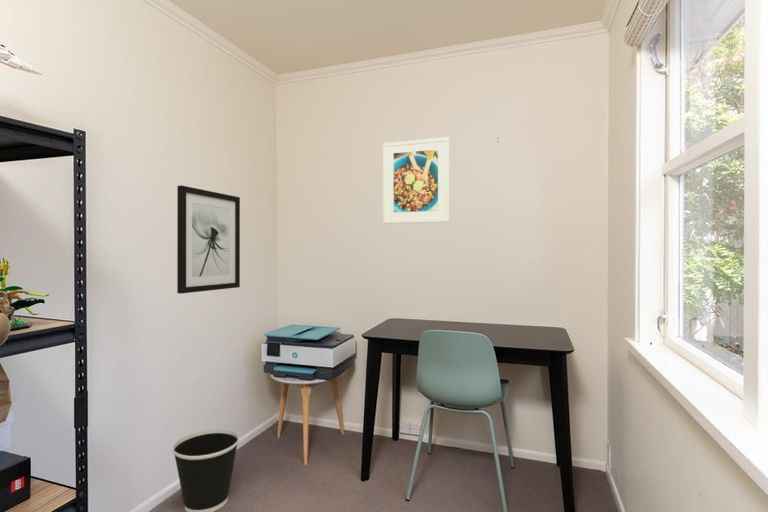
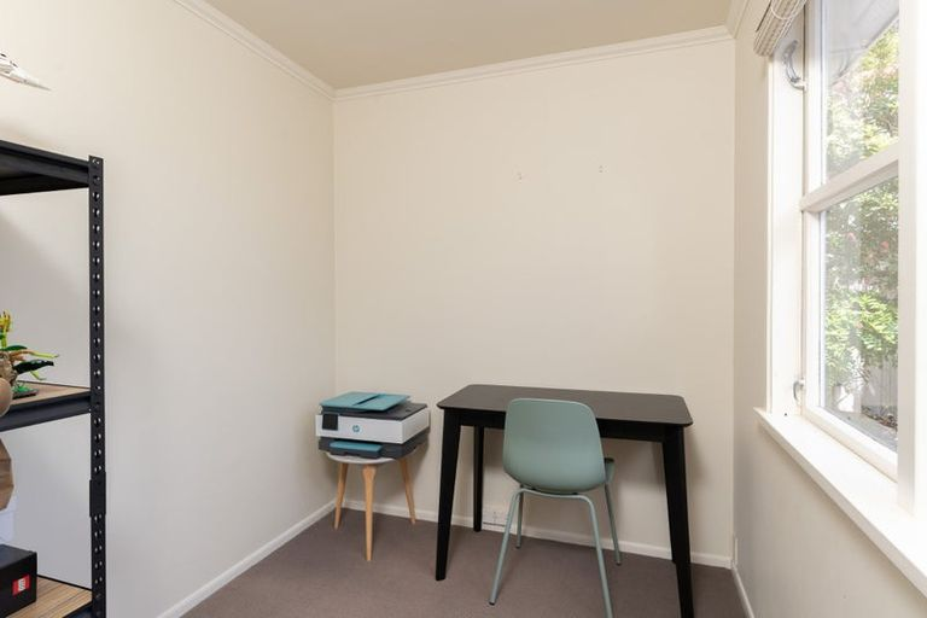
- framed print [382,136,451,225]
- wastebasket [171,428,240,512]
- wall art [176,184,241,295]
